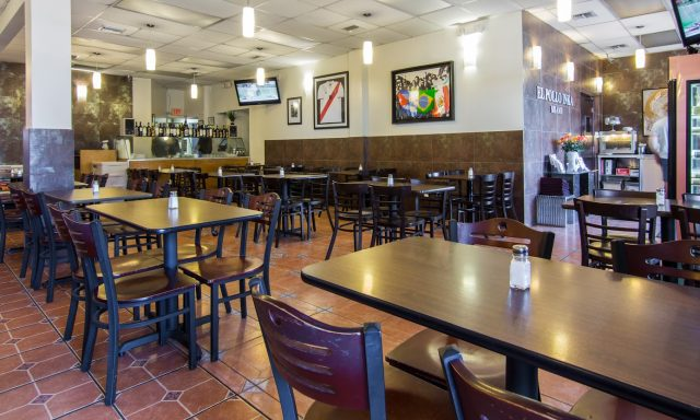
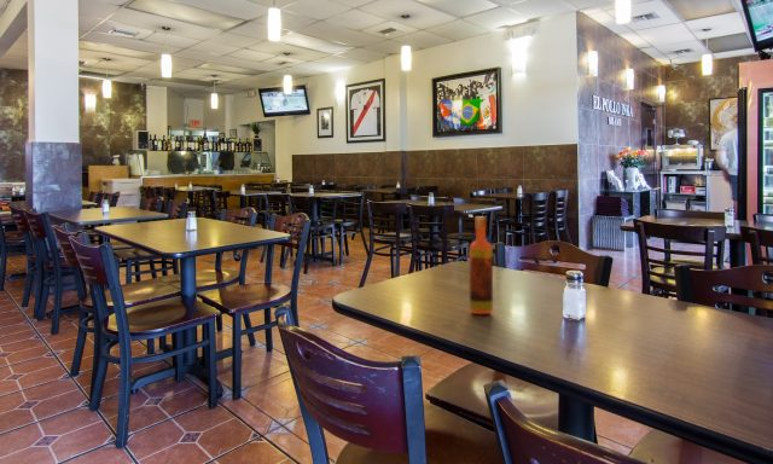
+ hot sauce [467,216,494,315]
